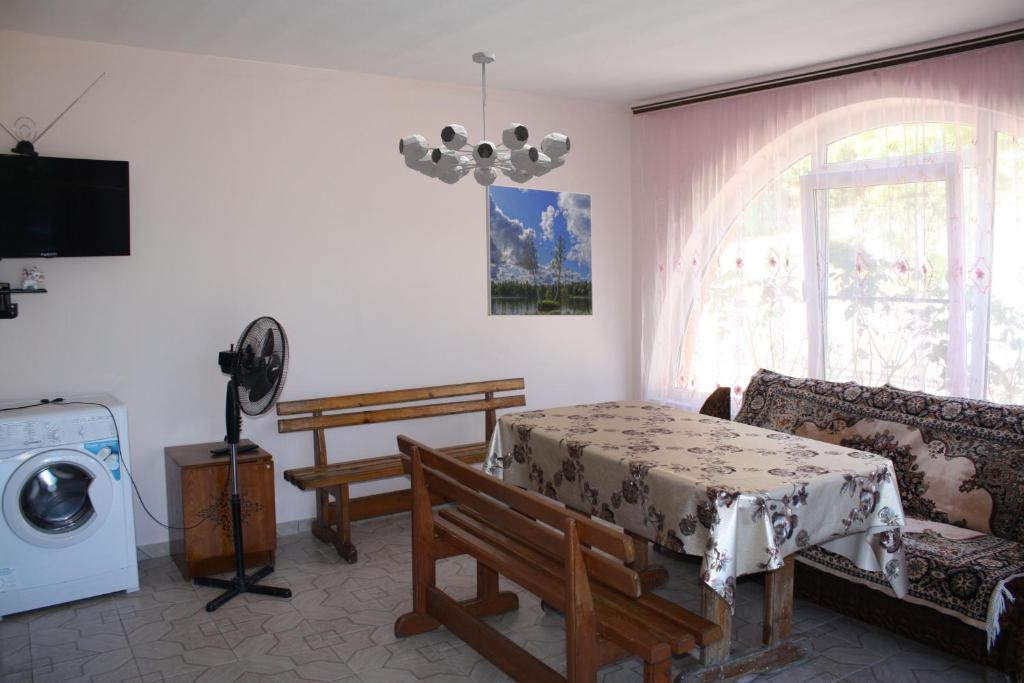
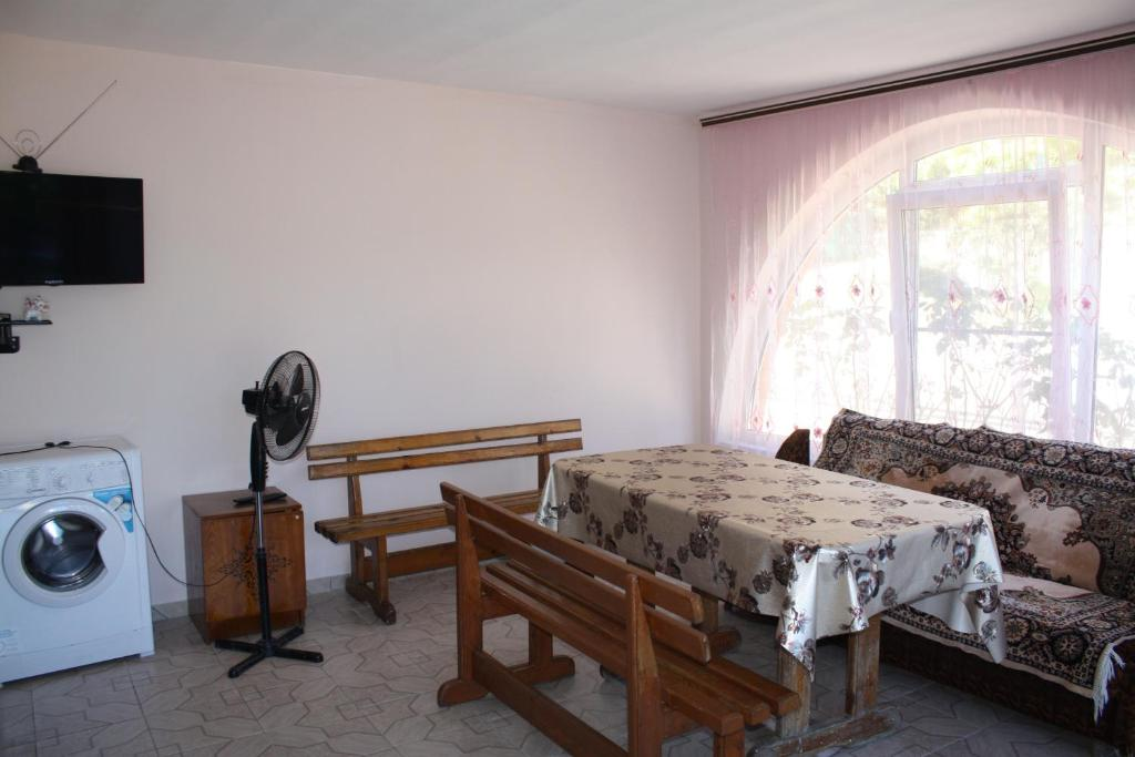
- chandelier [398,51,571,187]
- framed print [485,184,594,317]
